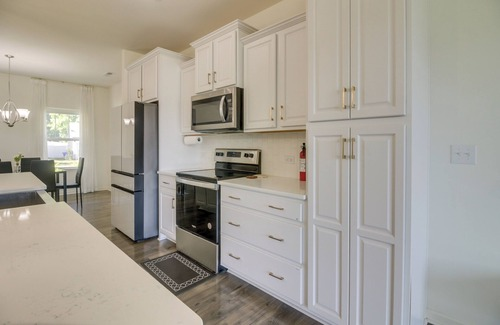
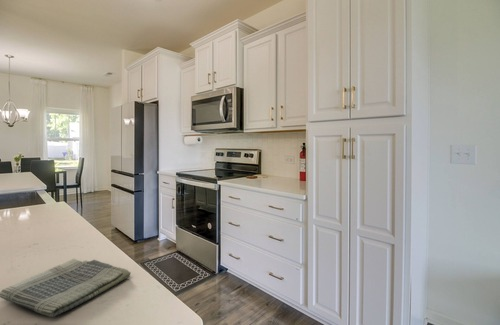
+ dish towel [0,257,132,318]
